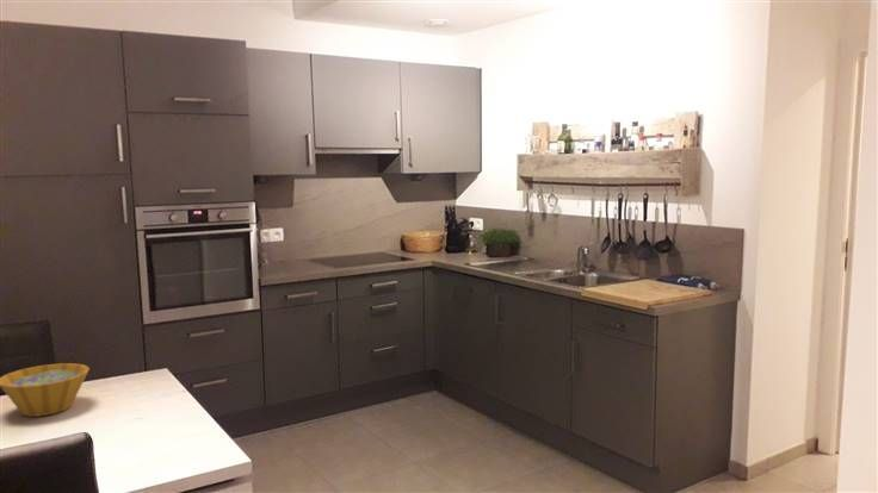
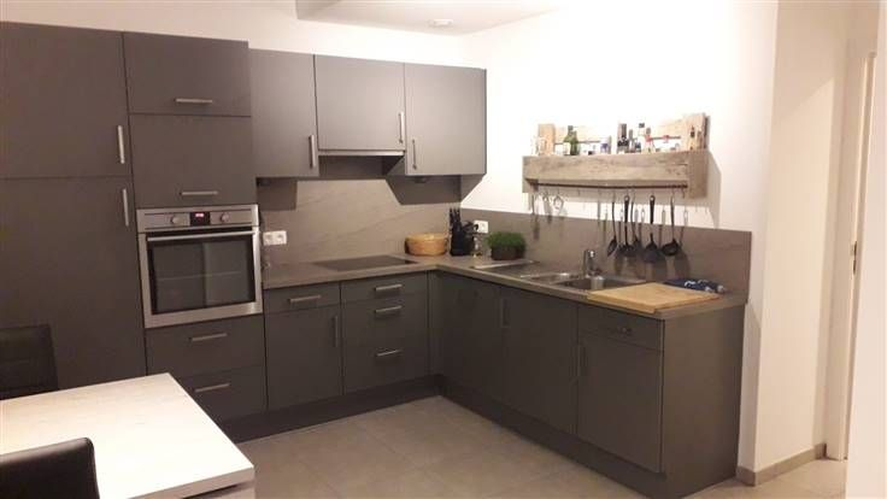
- bowl [0,362,91,418]
